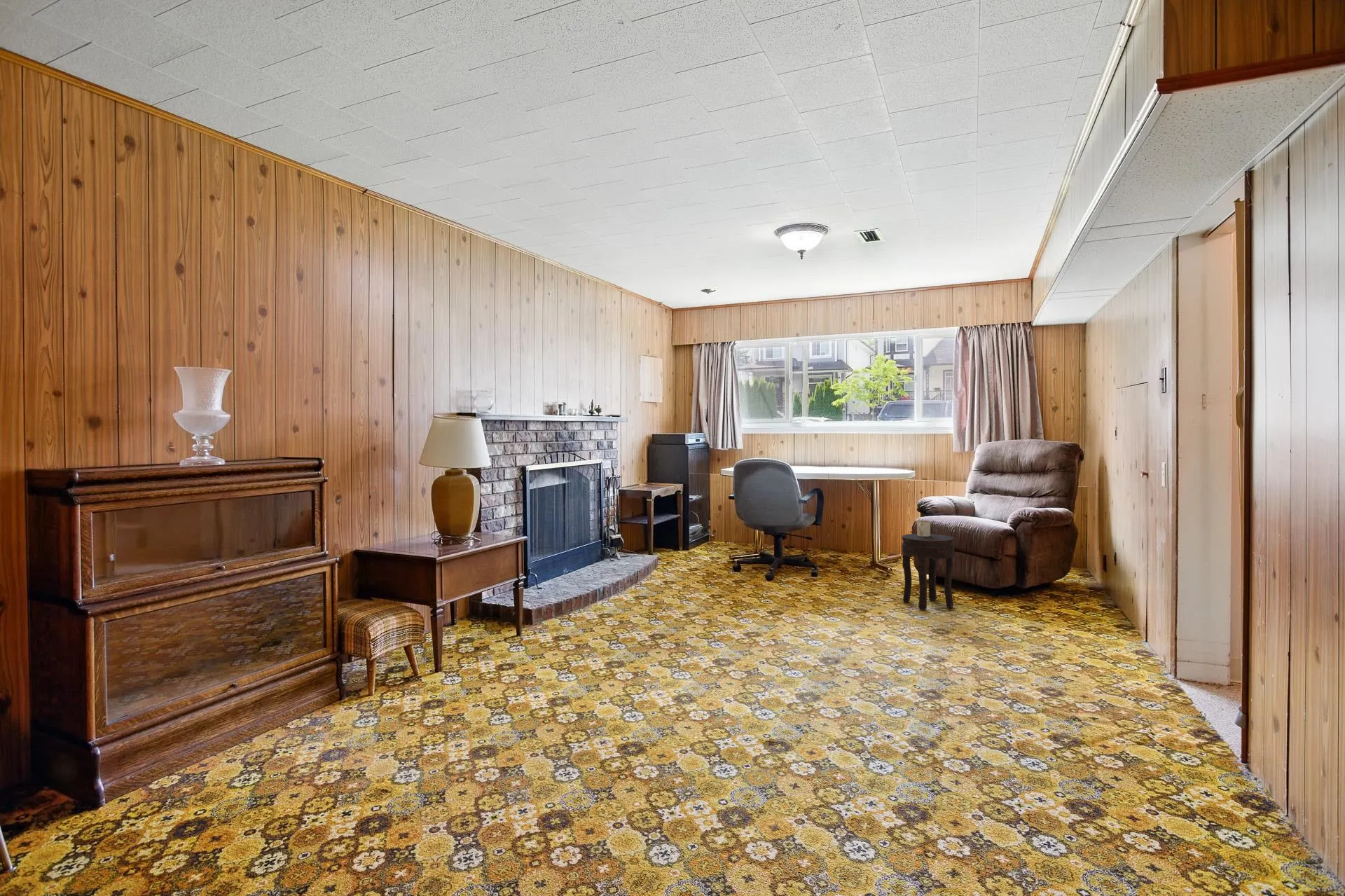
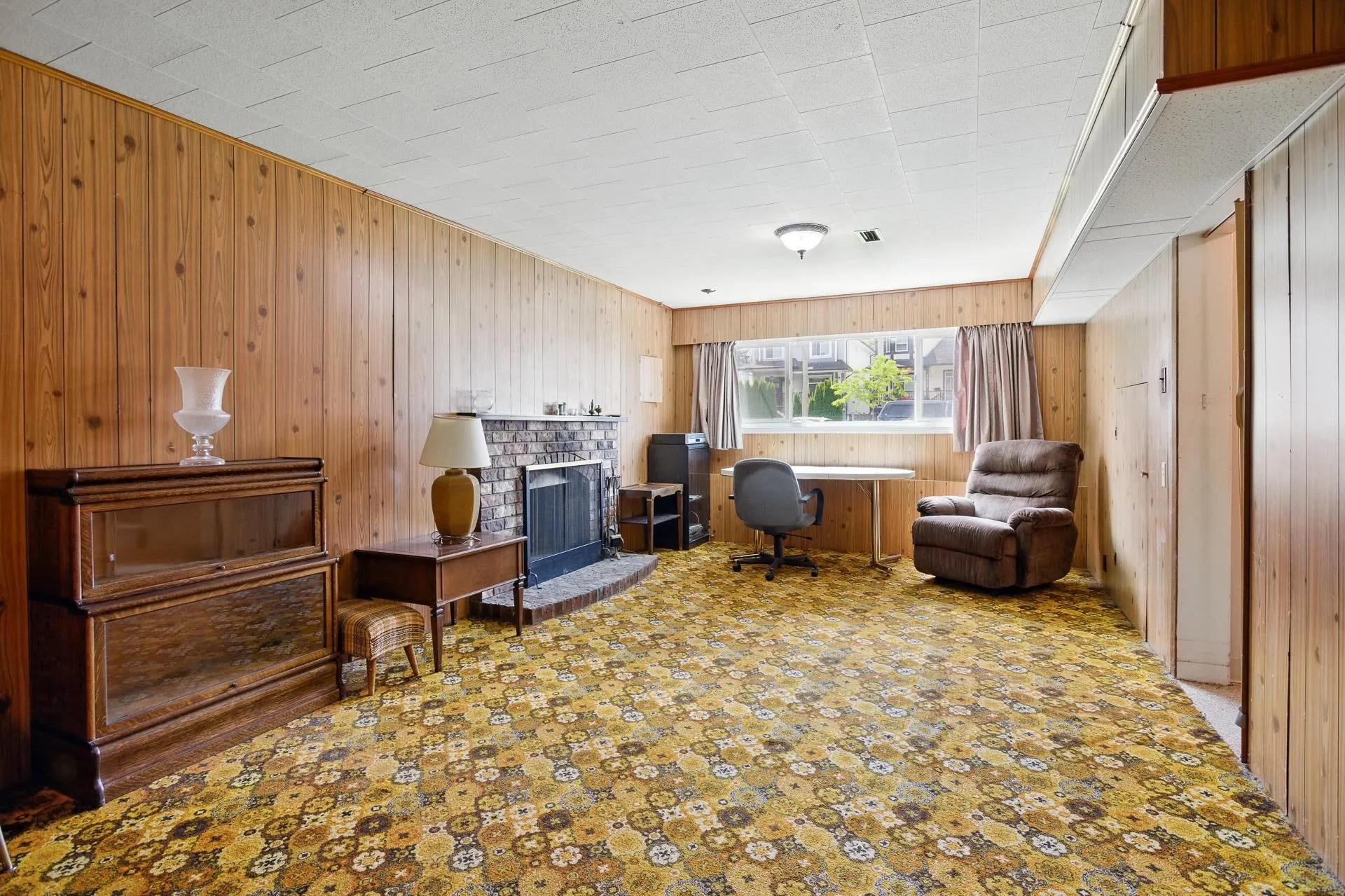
- mug [916,520,931,537]
- side table [901,533,955,611]
